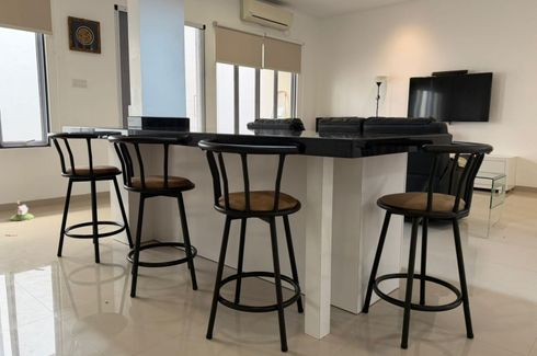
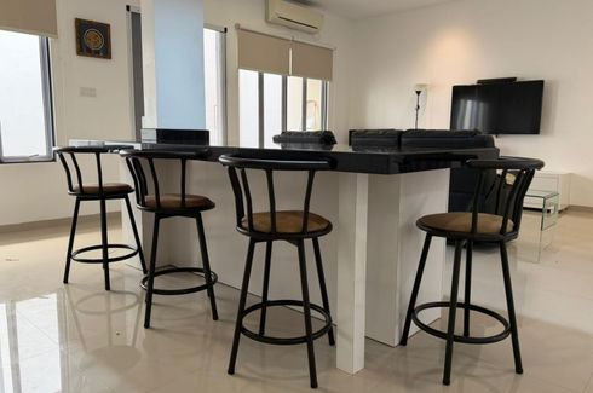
- toy house [10,202,35,222]
